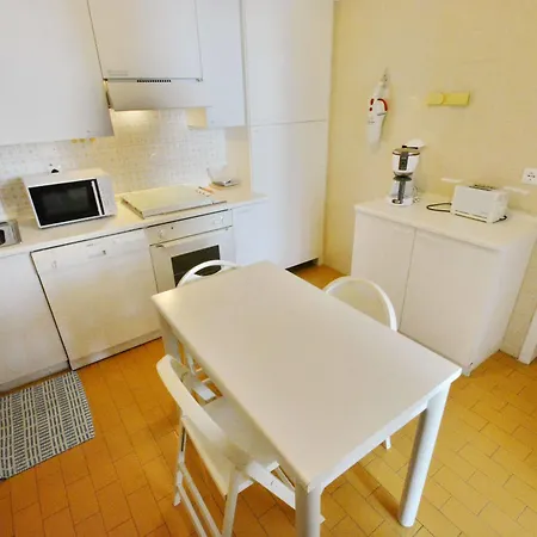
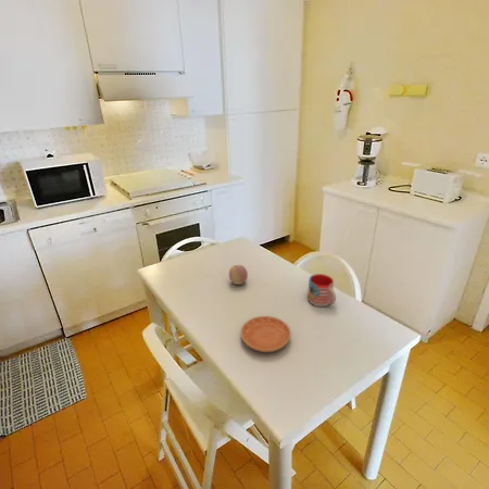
+ fruit [228,264,249,286]
+ saucer [240,315,292,353]
+ mug [306,273,337,308]
